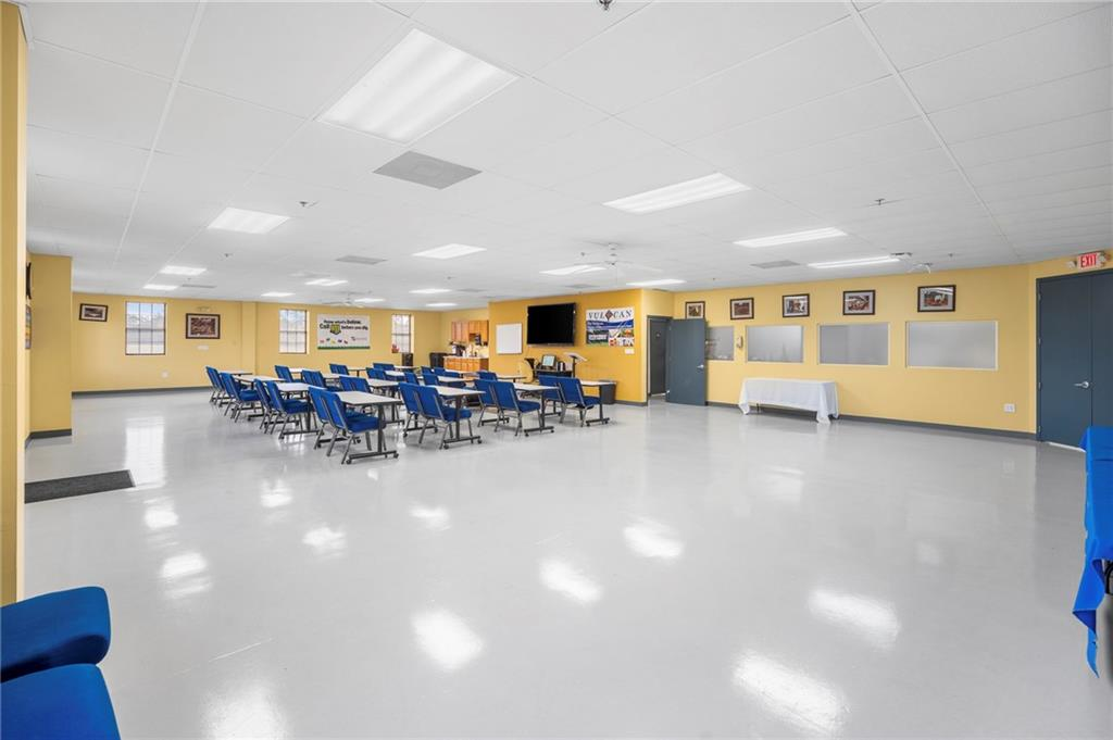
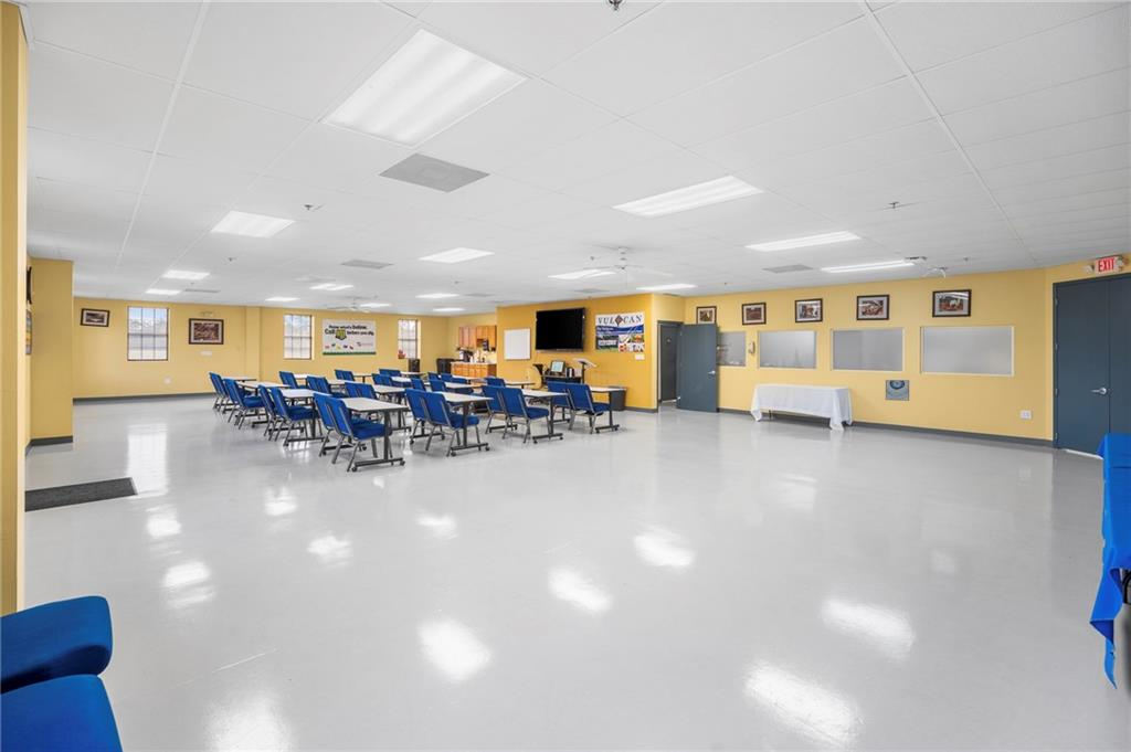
+ wall art [885,379,910,402]
